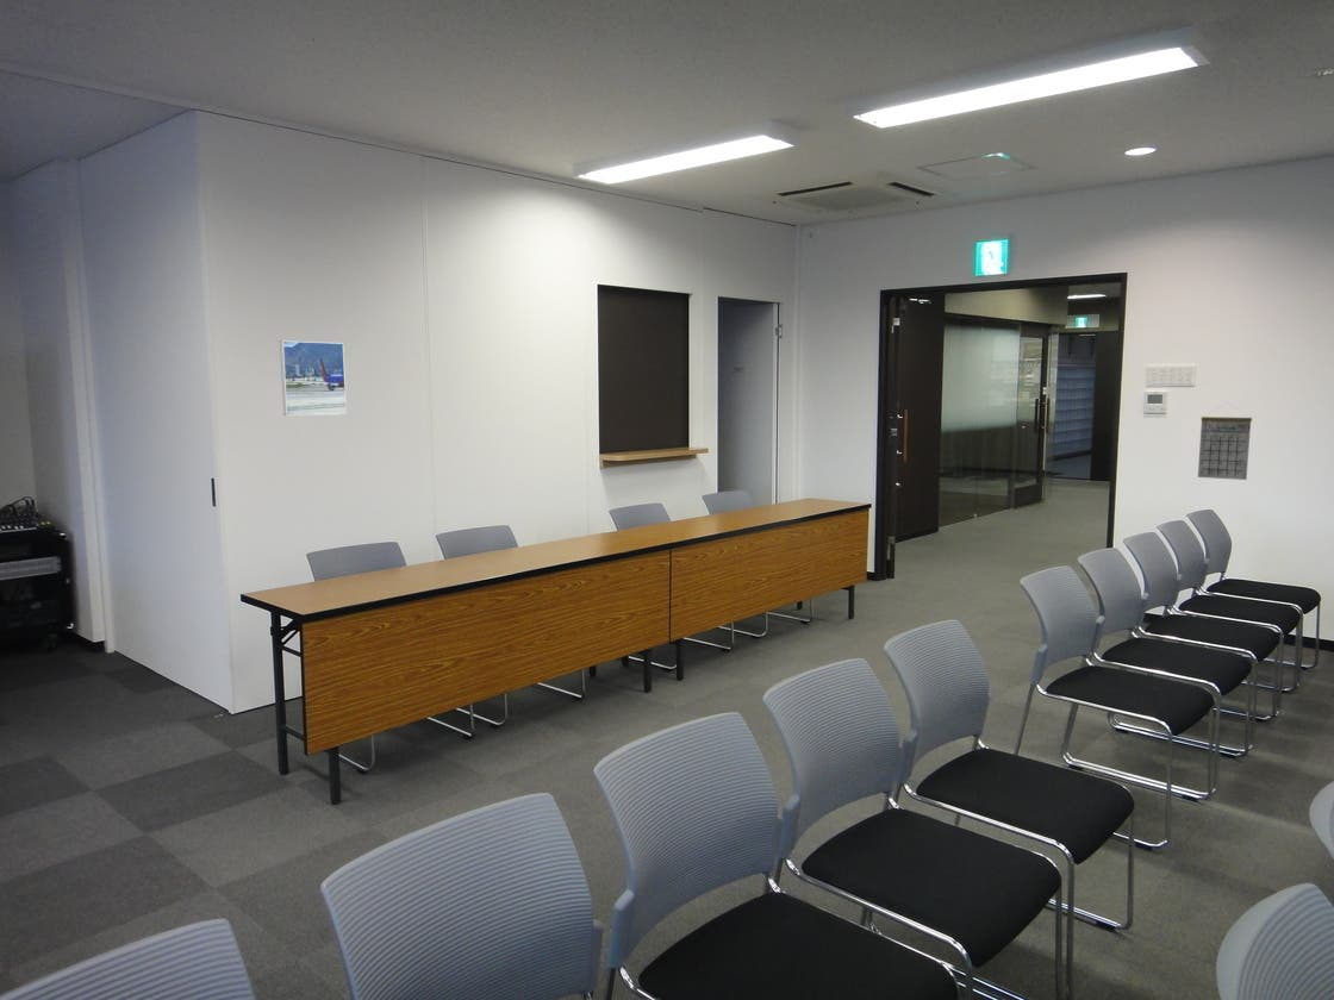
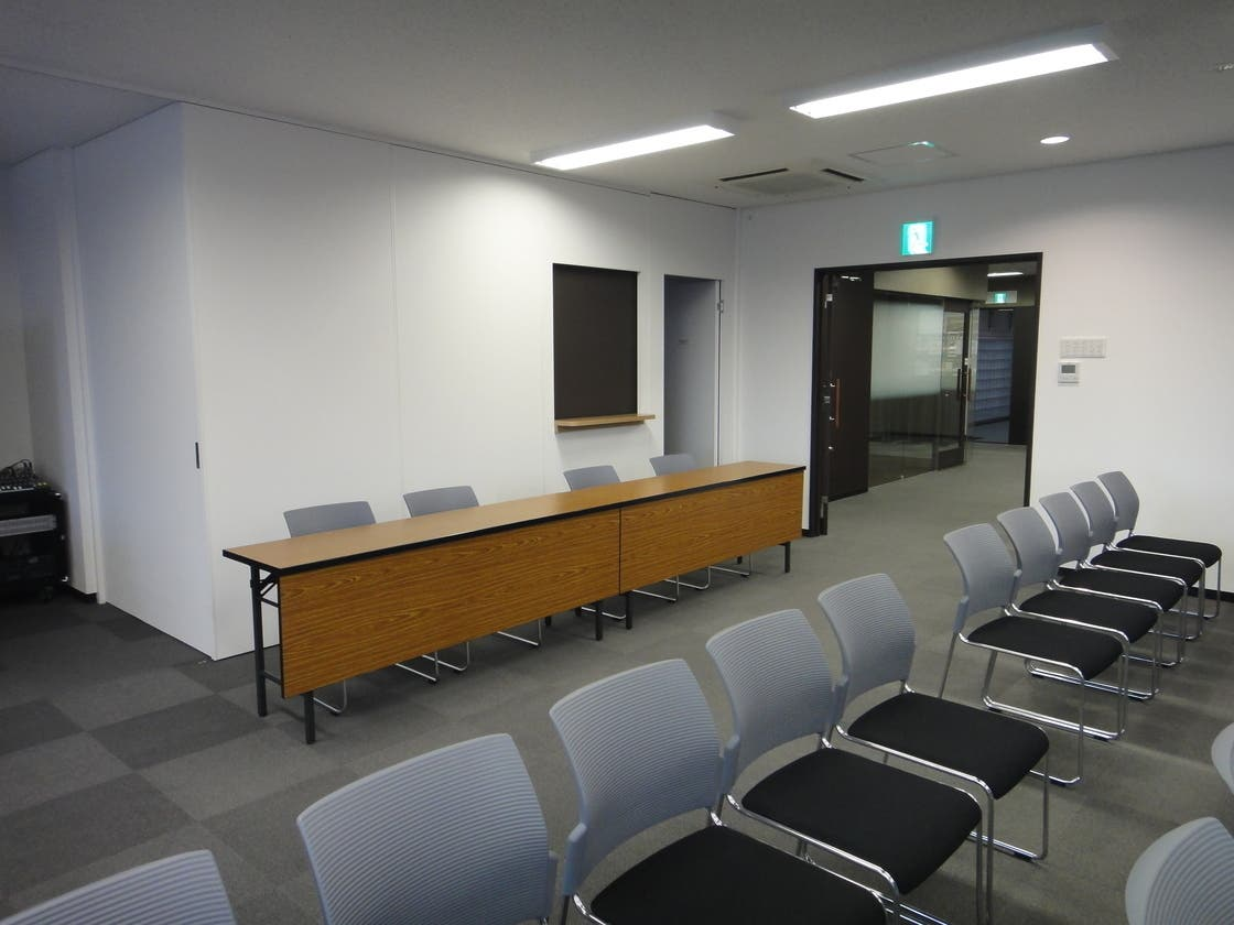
- calendar [1197,401,1253,481]
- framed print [279,339,348,417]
